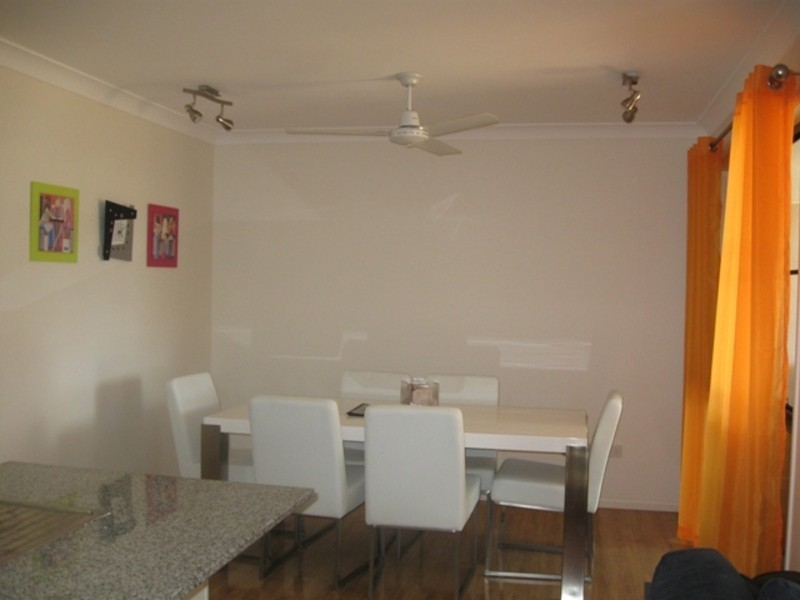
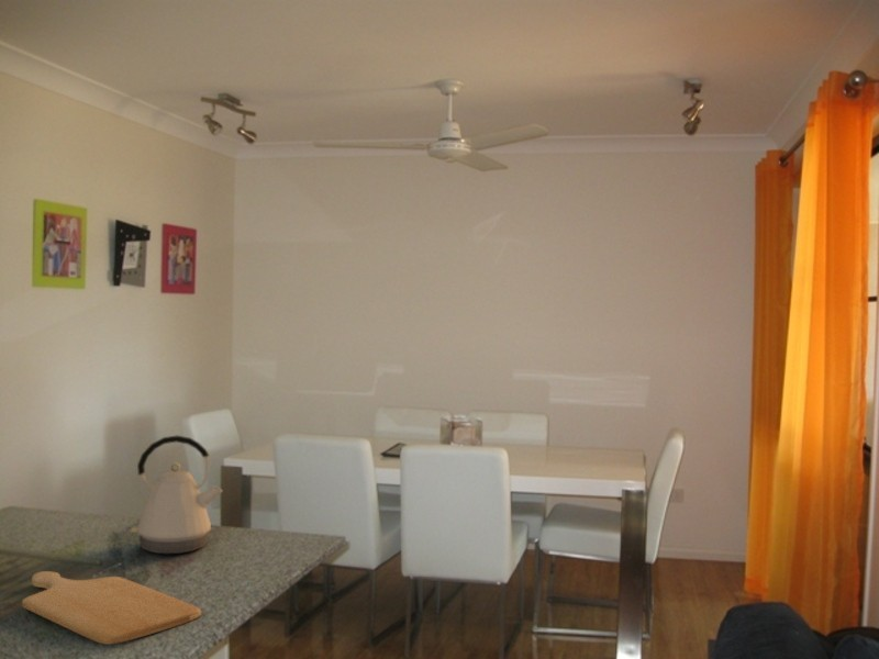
+ kettle [130,435,224,555]
+ chopping board [21,570,202,646]
